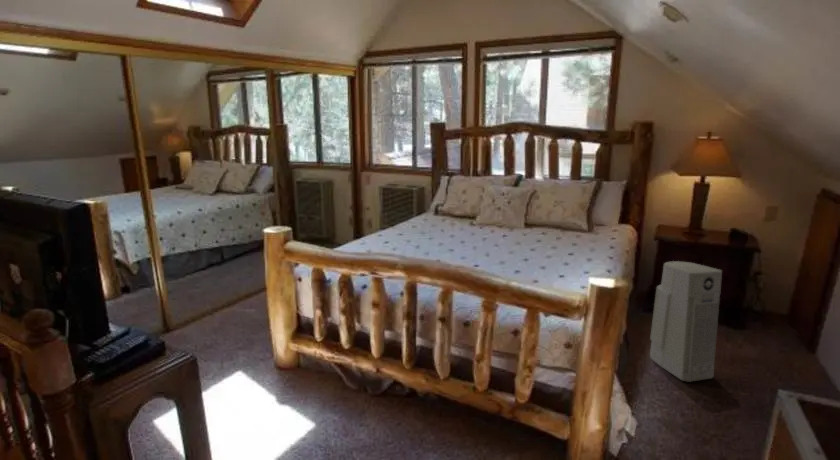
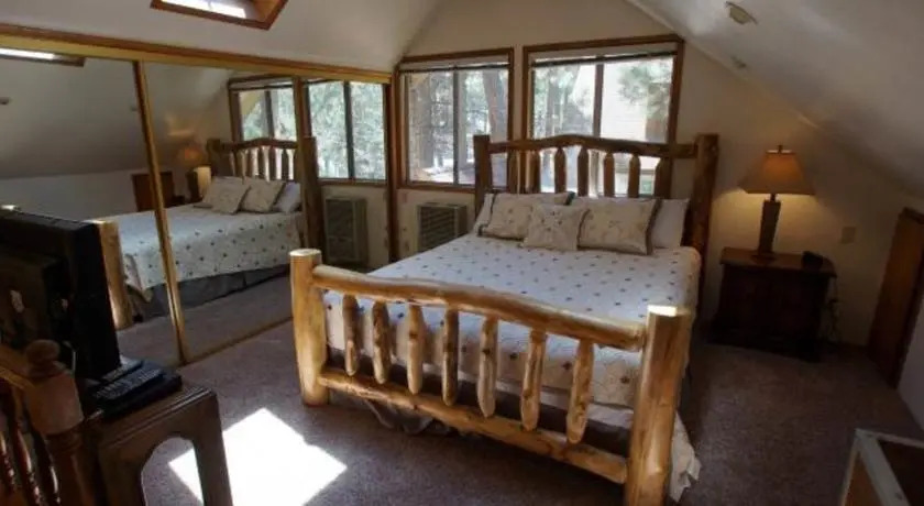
- air purifier [649,260,723,383]
